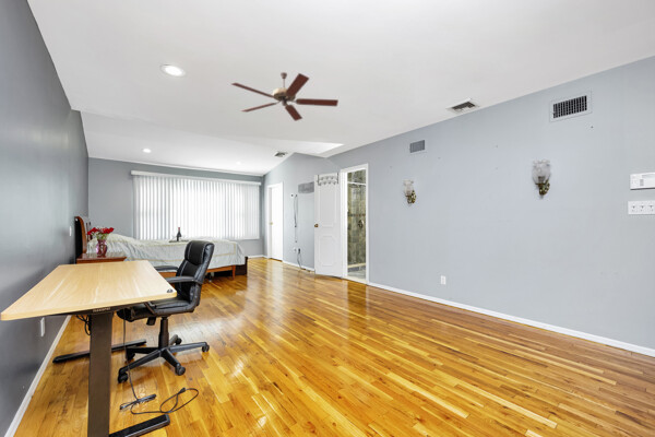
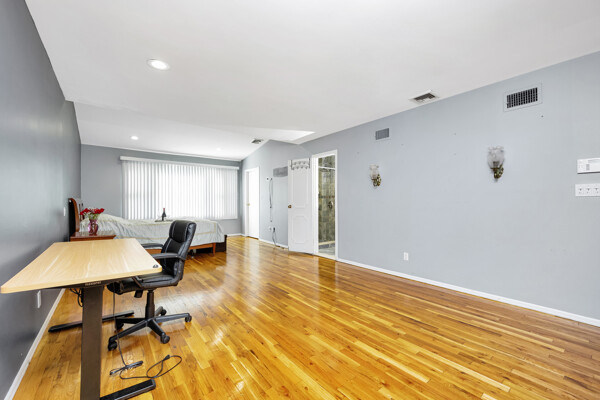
- ceiling fan [230,71,340,122]
